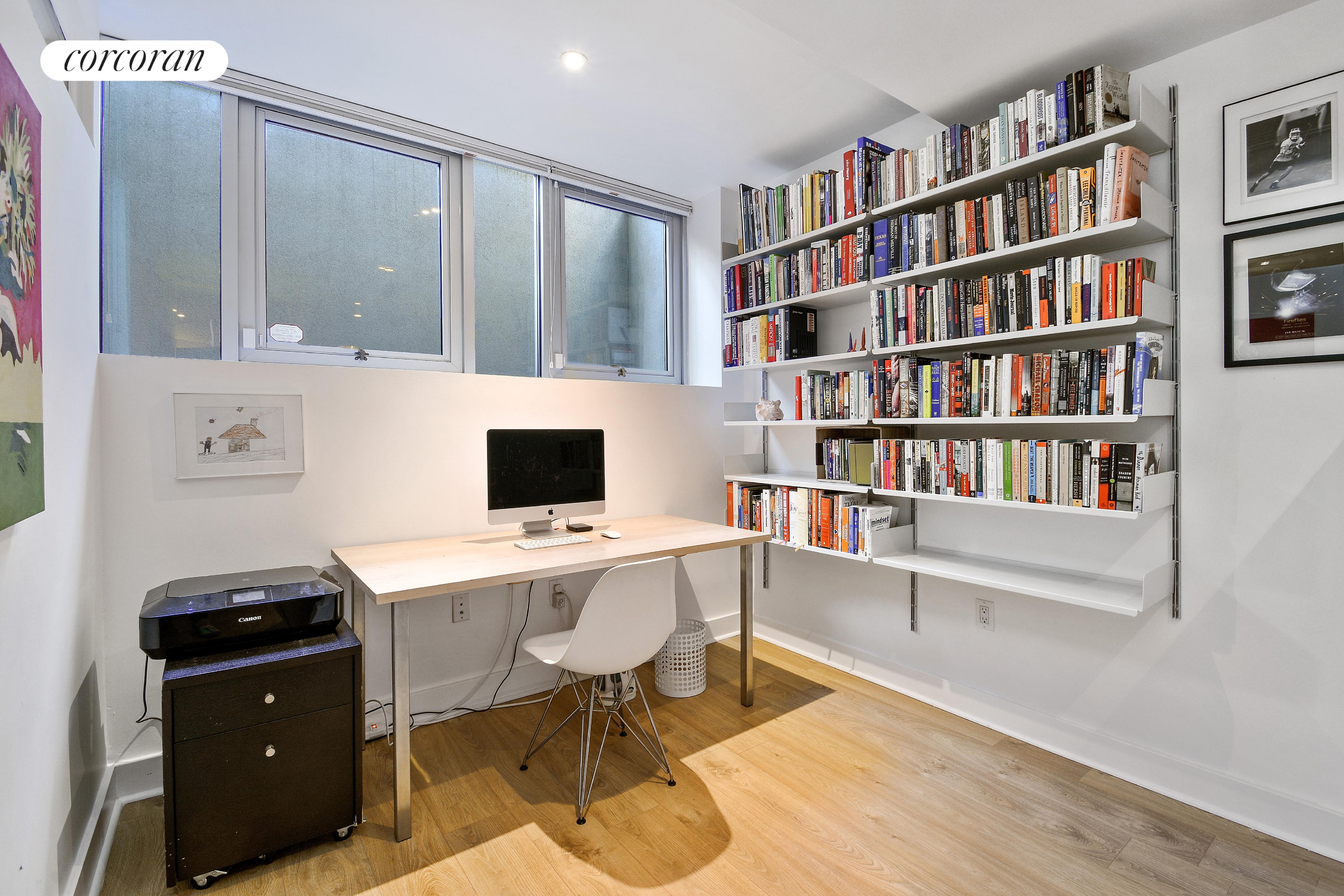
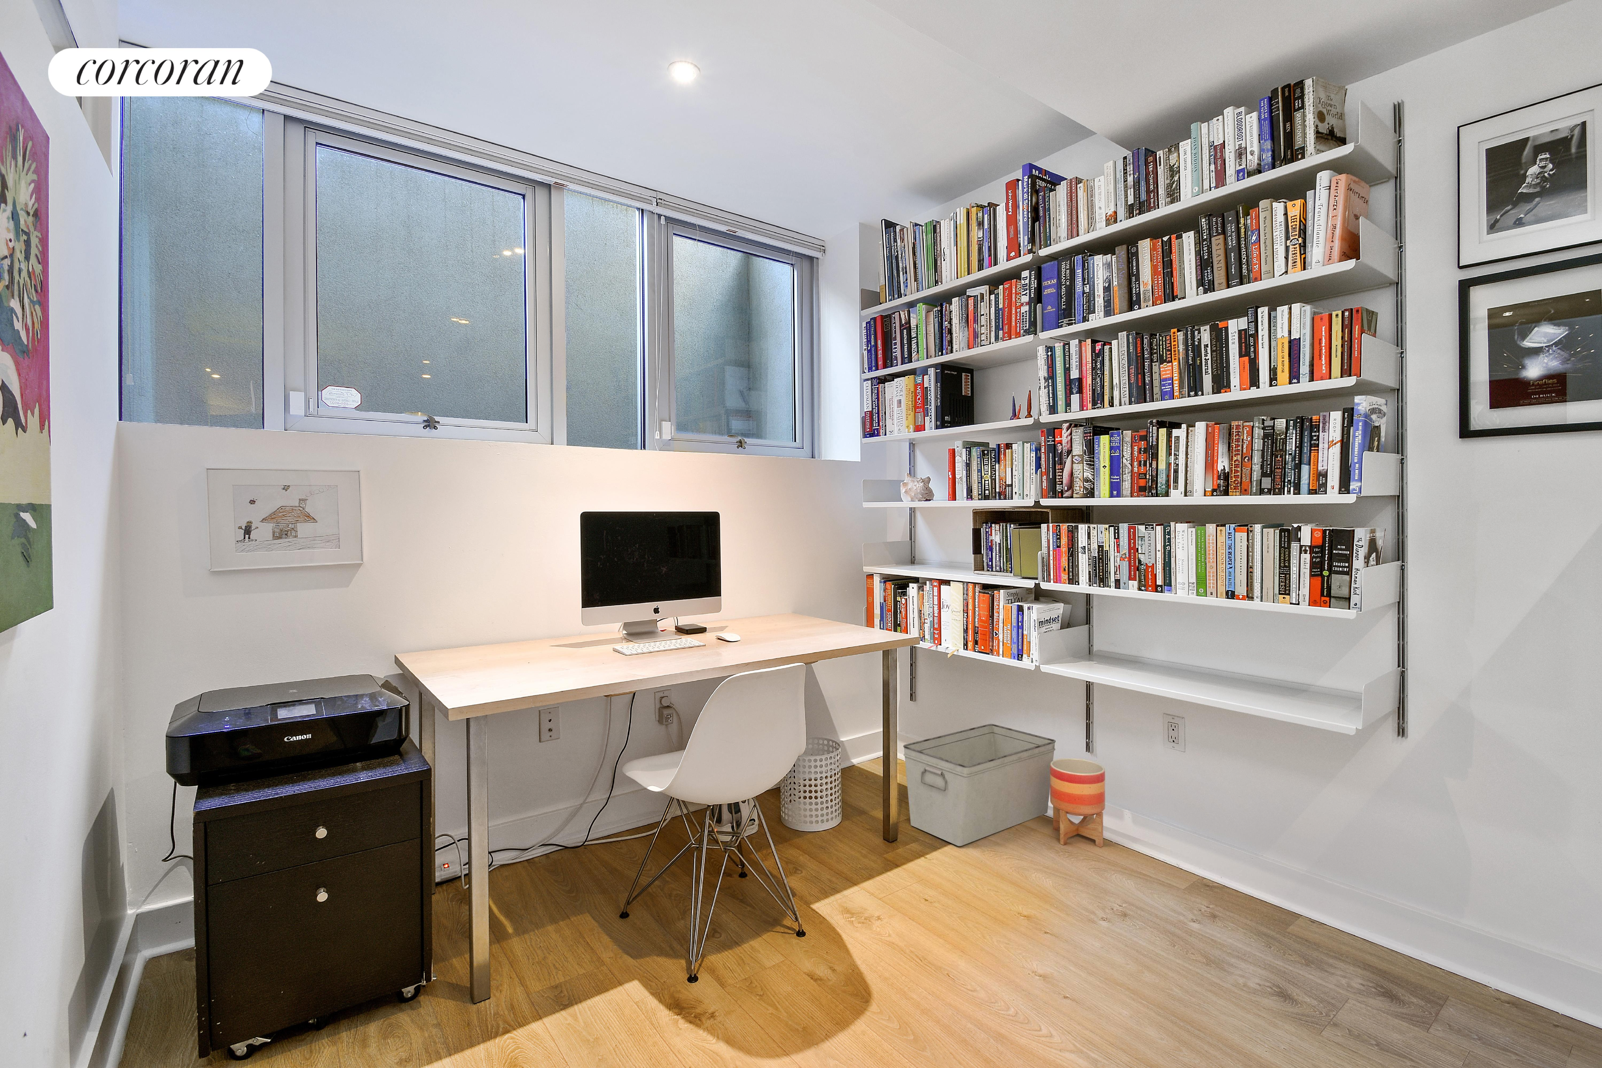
+ planter [1050,758,1106,847]
+ storage bin [902,724,1056,846]
